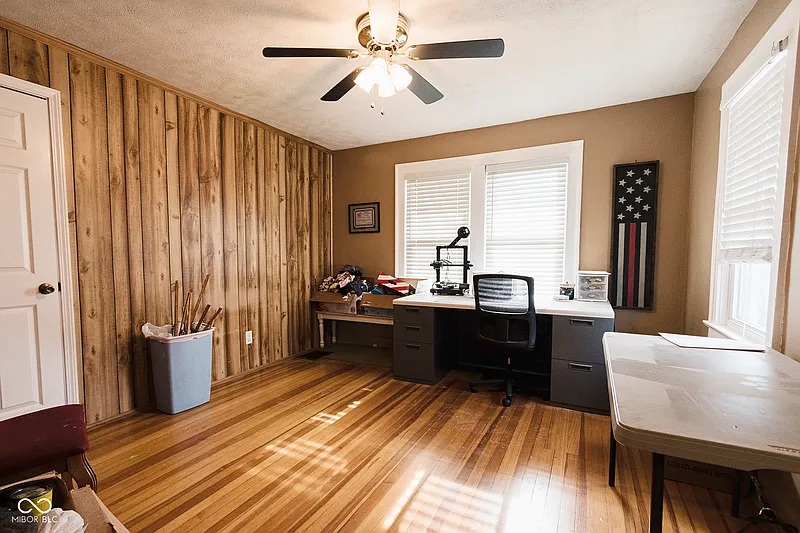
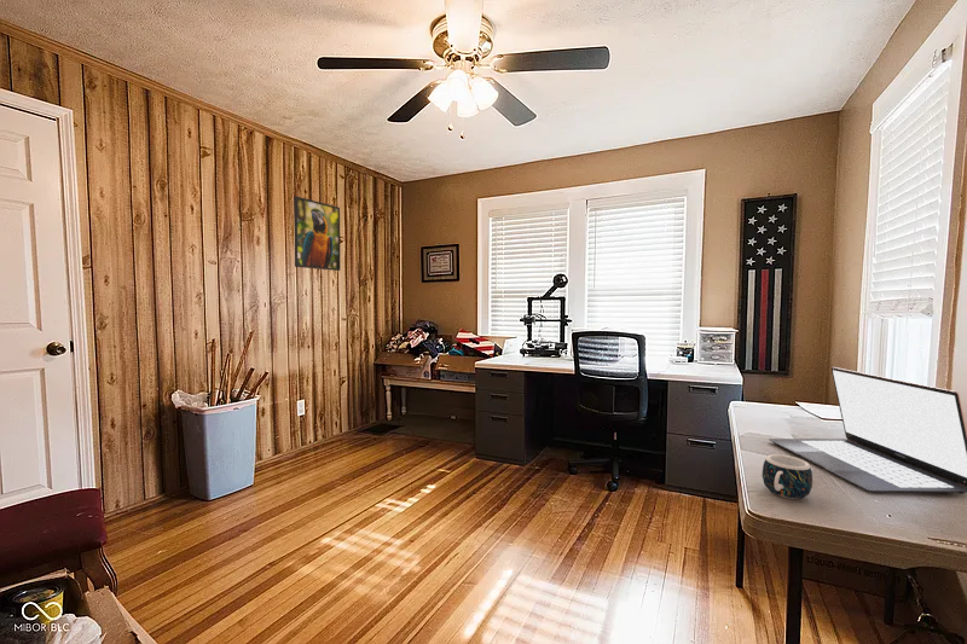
+ laptop [768,366,967,495]
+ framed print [293,195,341,272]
+ mug [762,453,813,500]
